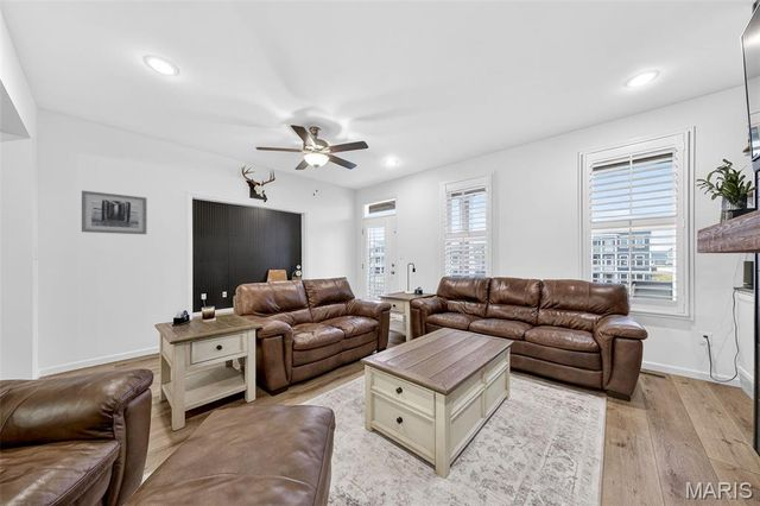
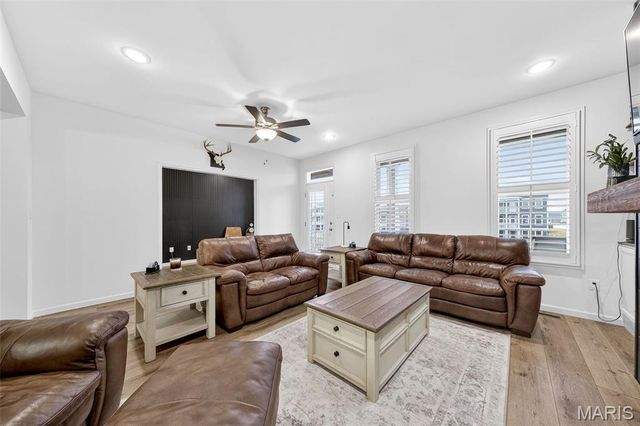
- wall art [81,190,148,235]
